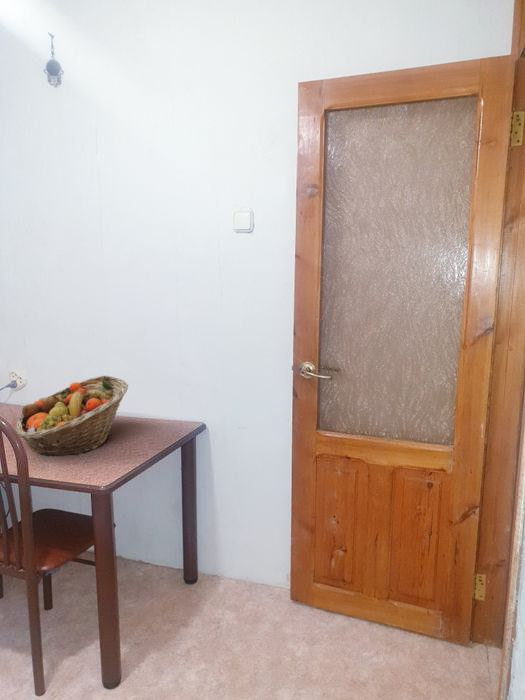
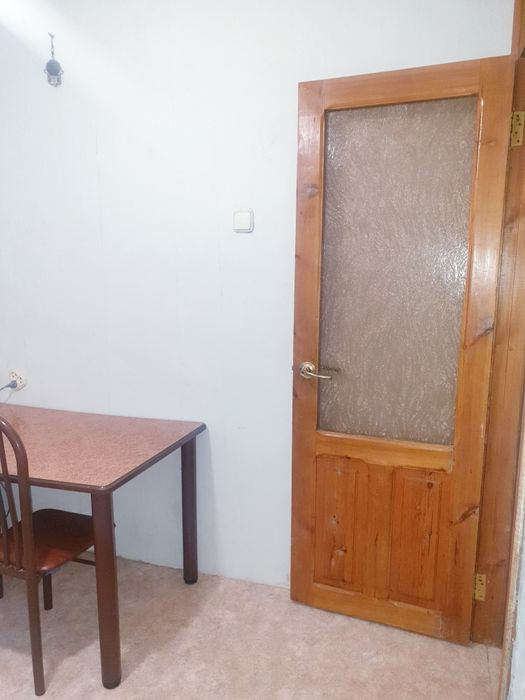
- fruit basket [15,375,129,457]
